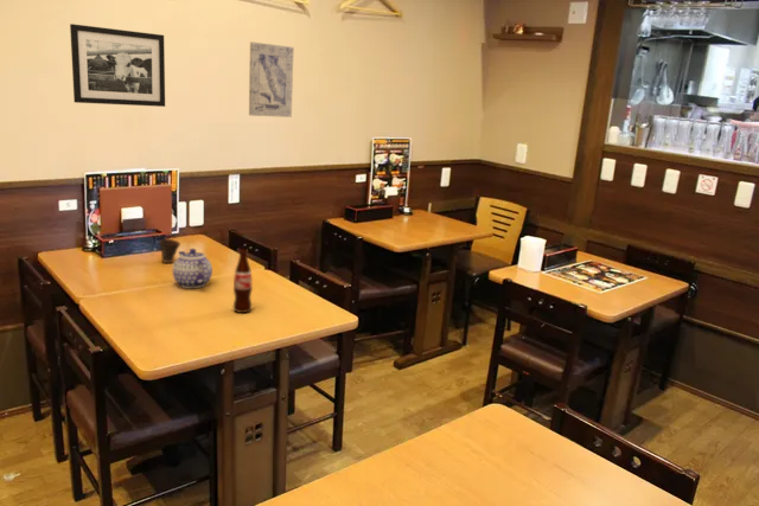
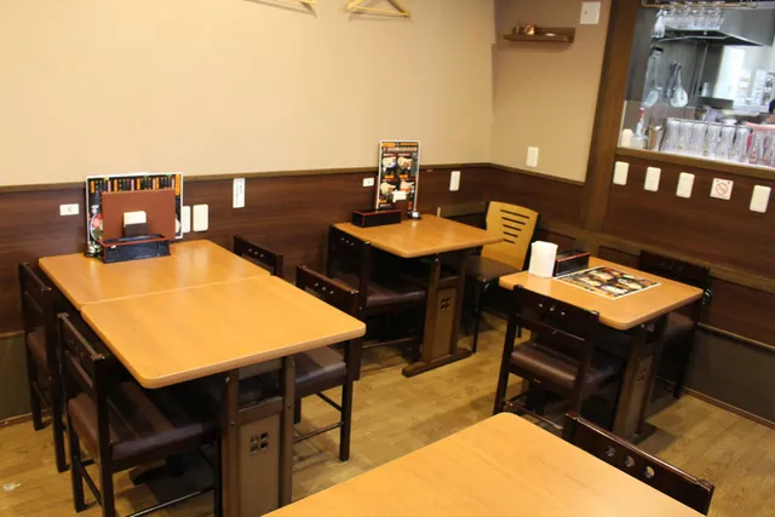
- wall art [248,41,295,119]
- bottle [232,248,254,314]
- teapot [172,248,213,289]
- cup [158,238,181,264]
- picture frame [69,23,166,108]
